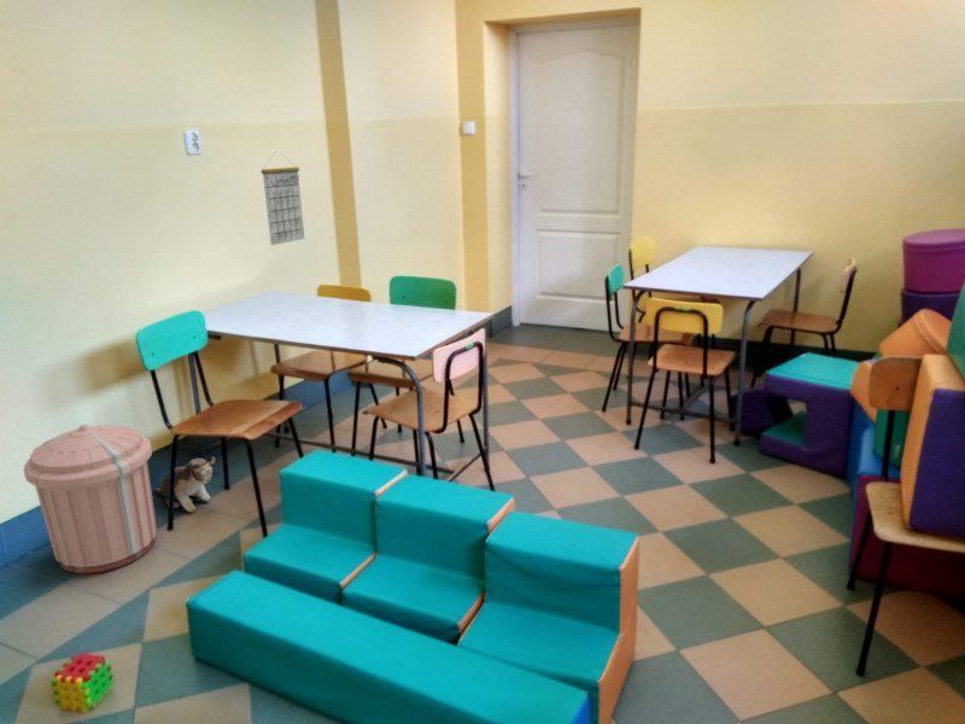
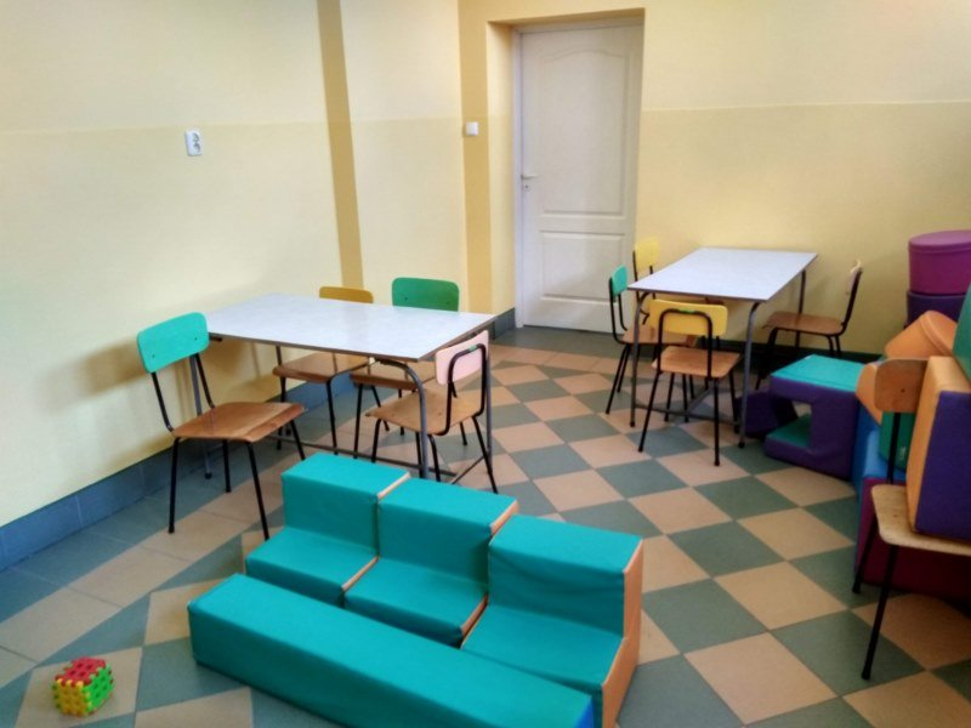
- trash can [23,424,158,574]
- plush toy [152,455,217,513]
- calendar [261,152,305,246]
